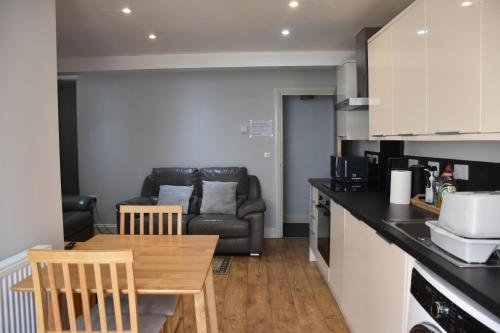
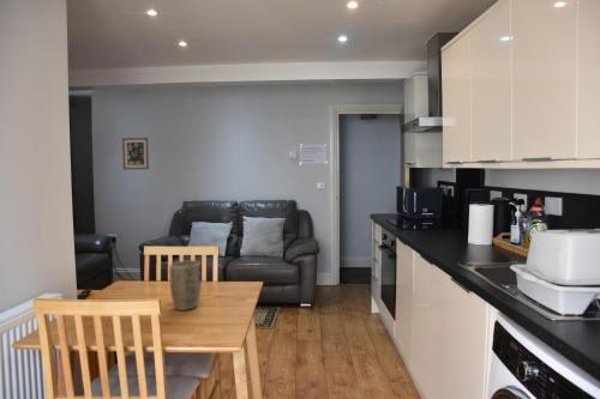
+ wall art [121,137,150,171]
+ plant pot [168,259,203,312]
